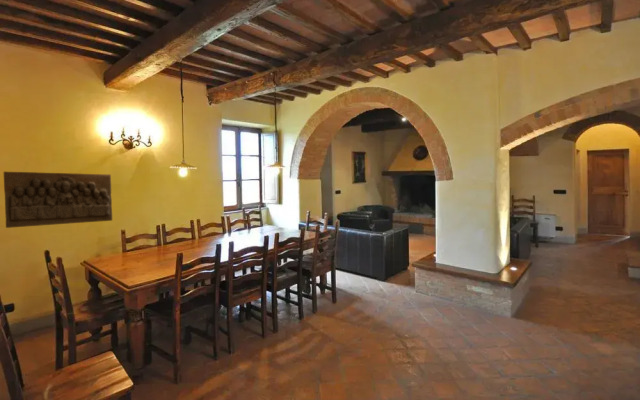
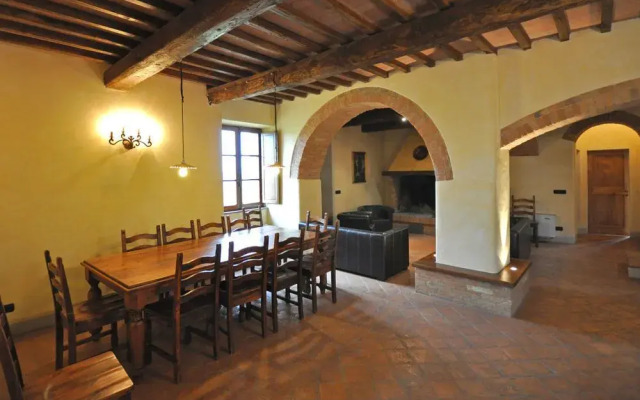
- relief panel [3,171,113,229]
